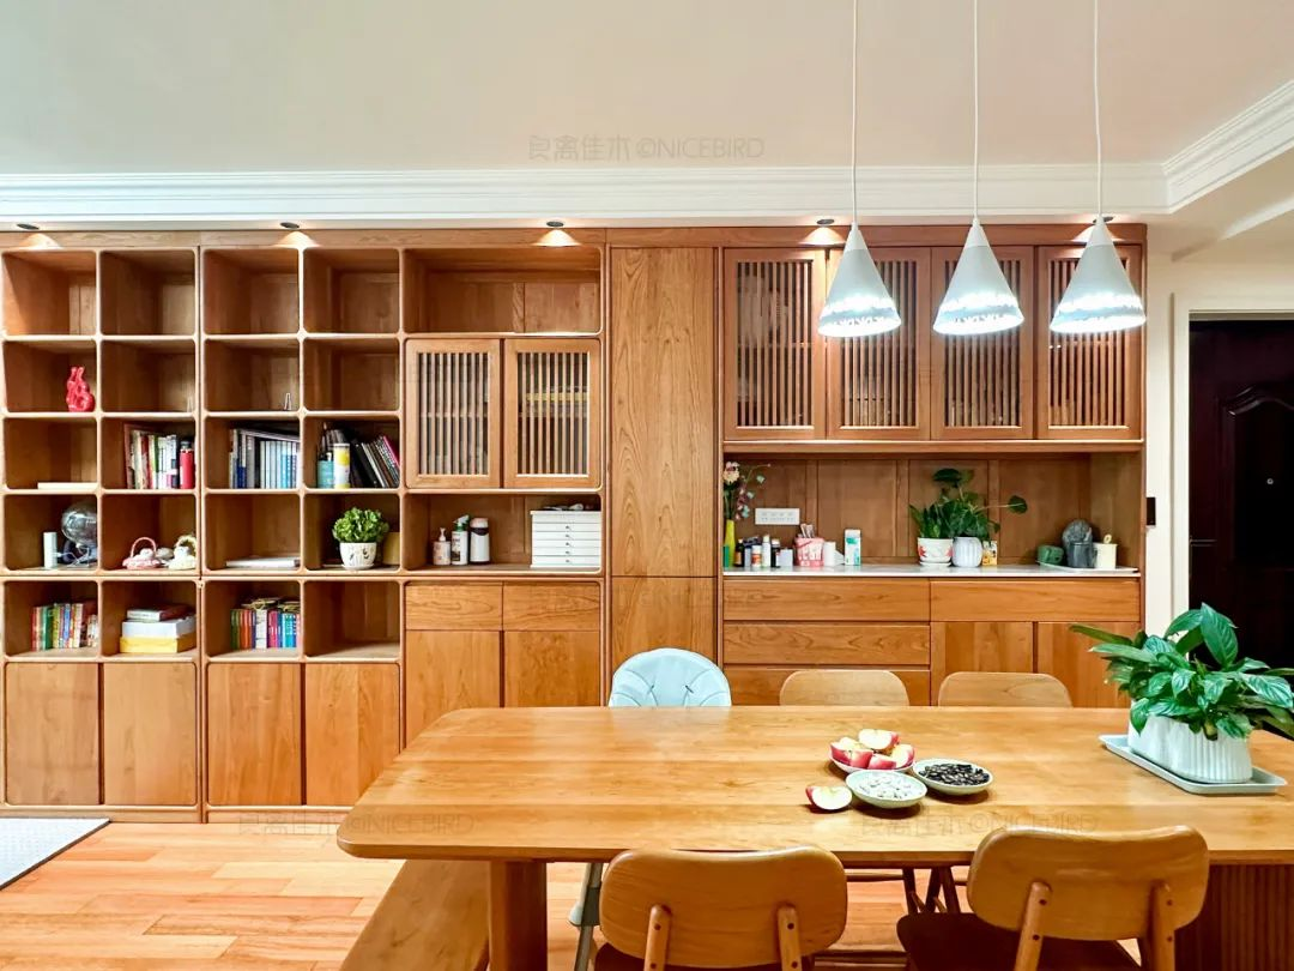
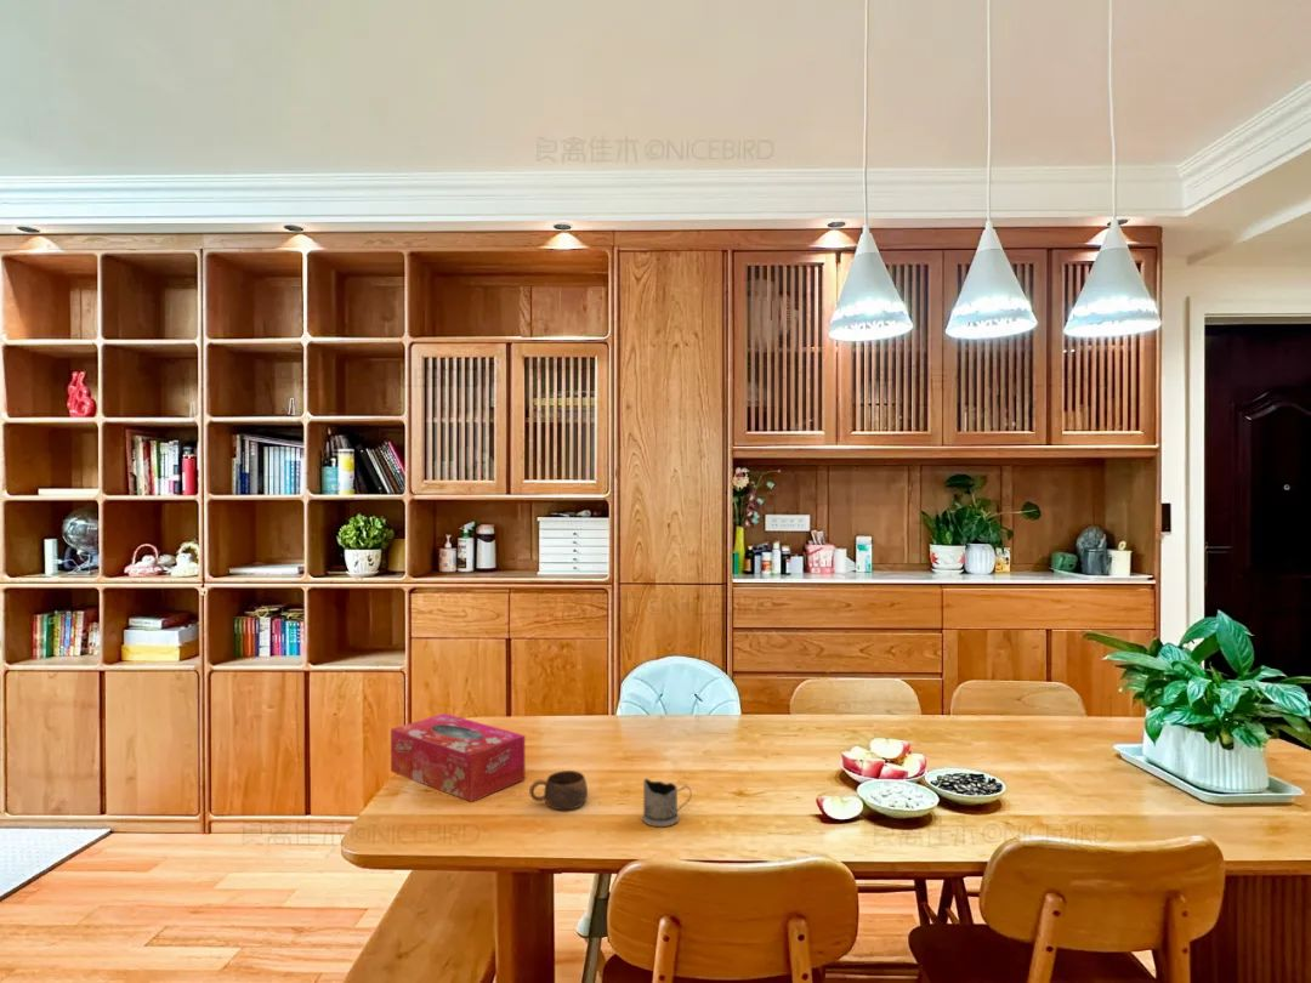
+ tissue box [390,712,526,803]
+ tea glass holder [641,778,693,828]
+ cup [528,769,589,811]
